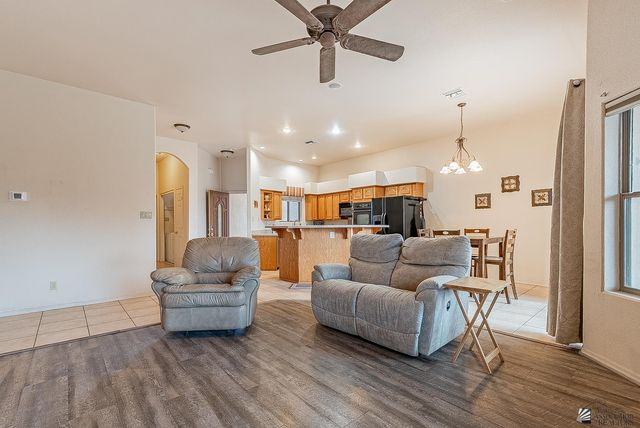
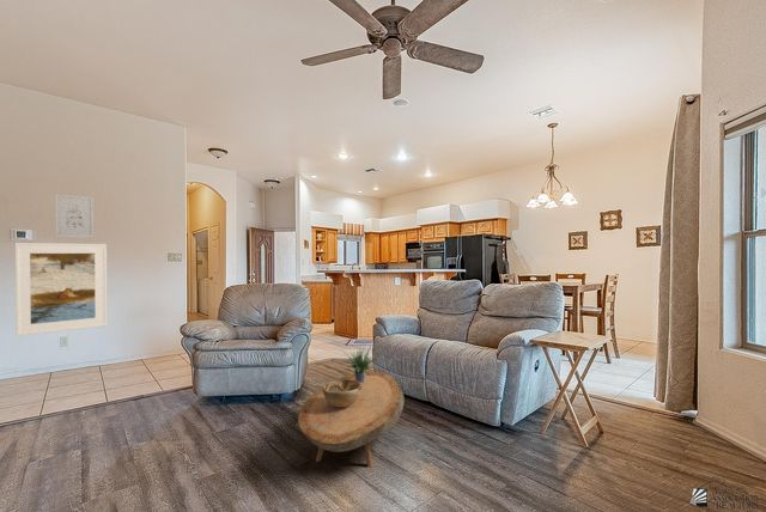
+ potted plant [340,343,382,383]
+ coffee table [297,371,406,469]
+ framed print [14,242,109,337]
+ wall art [54,193,95,239]
+ decorative bowl [323,378,361,407]
